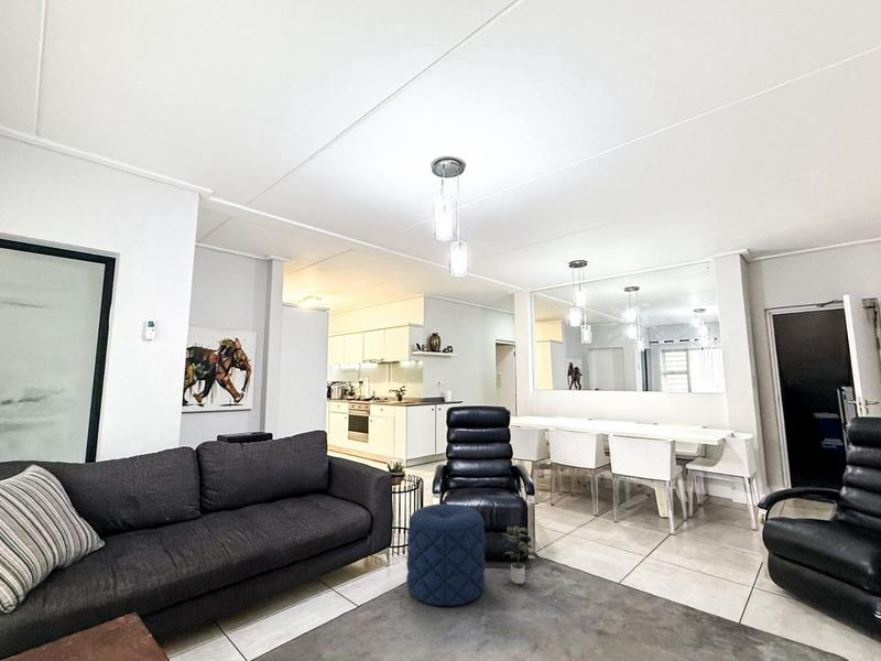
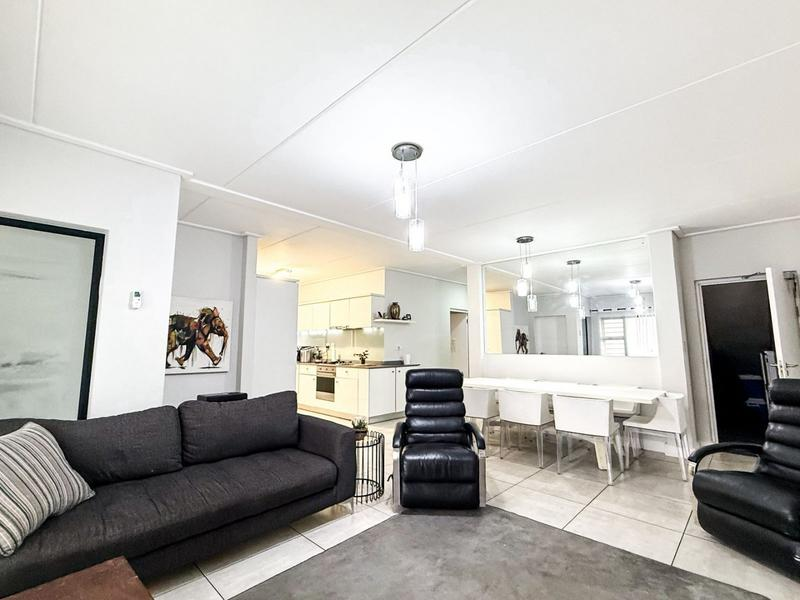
- pouf [405,502,487,607]
- potted plant [501,524,541,585]
